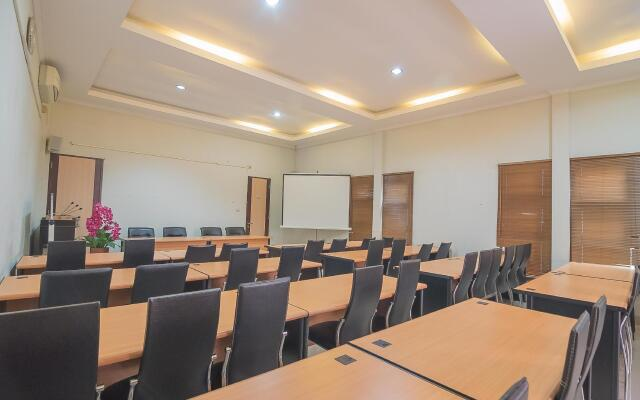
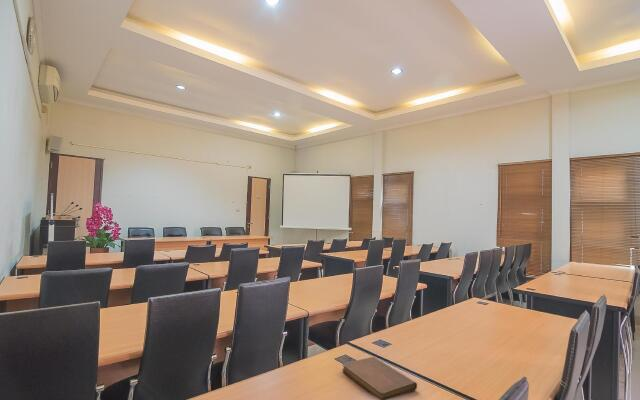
+ notebook [341,356,418,400]
